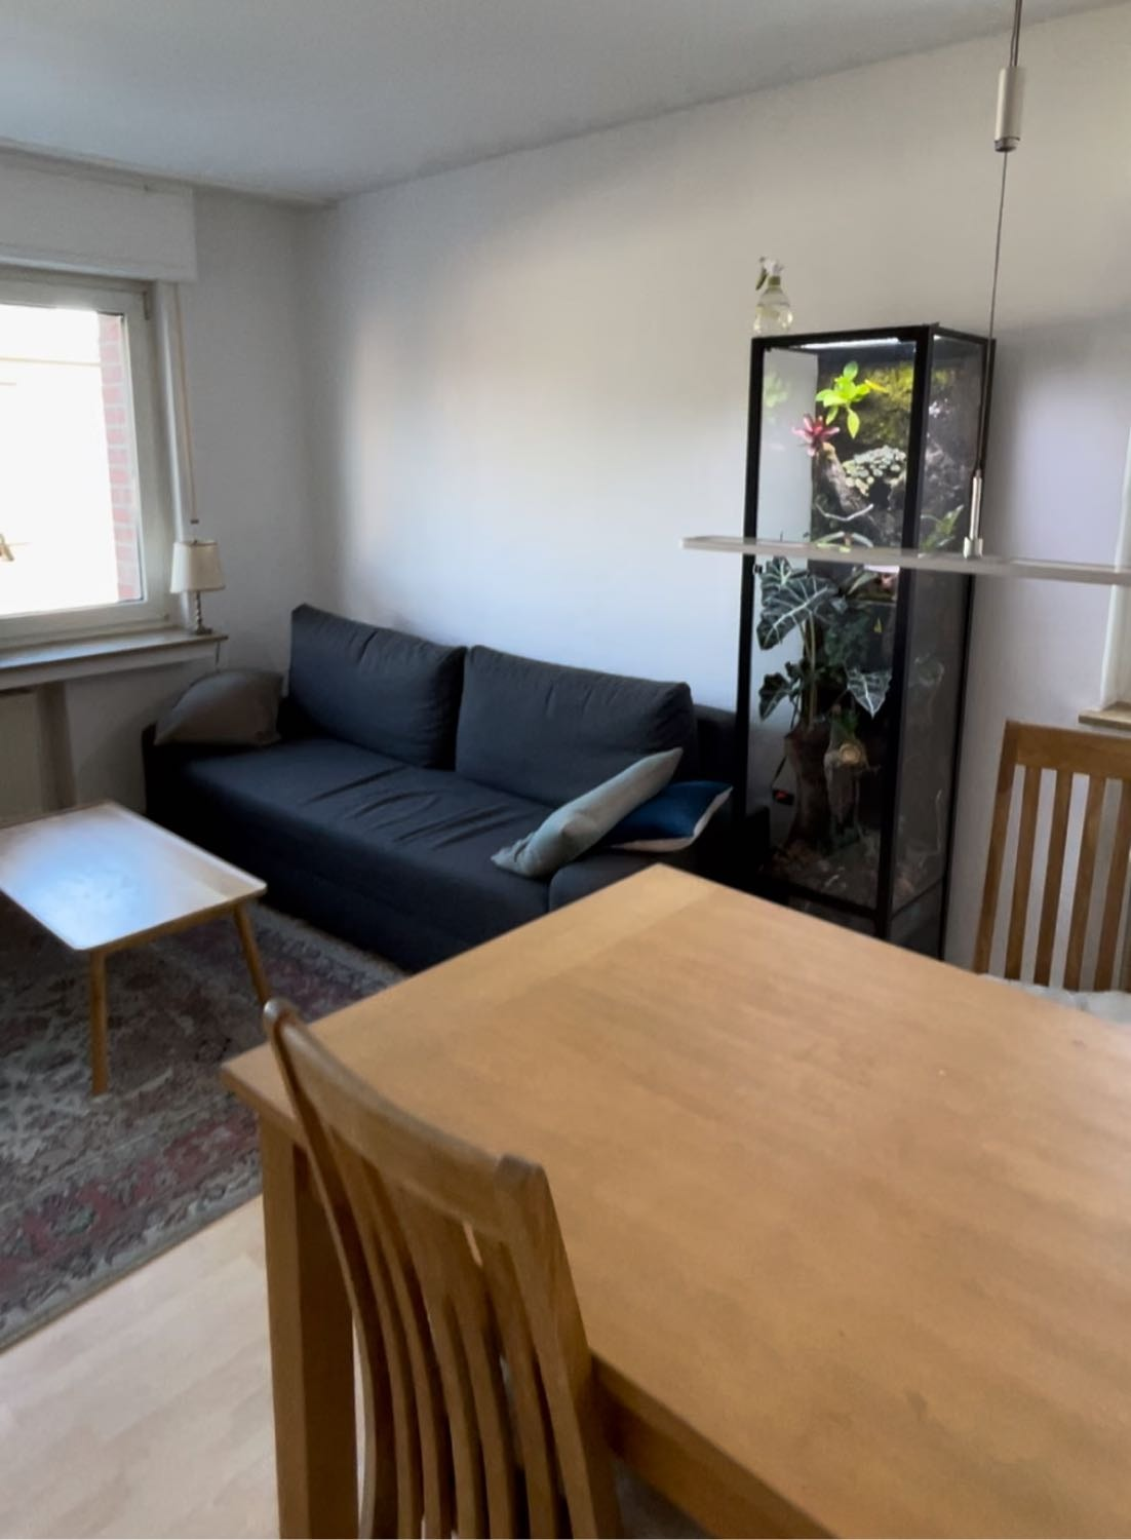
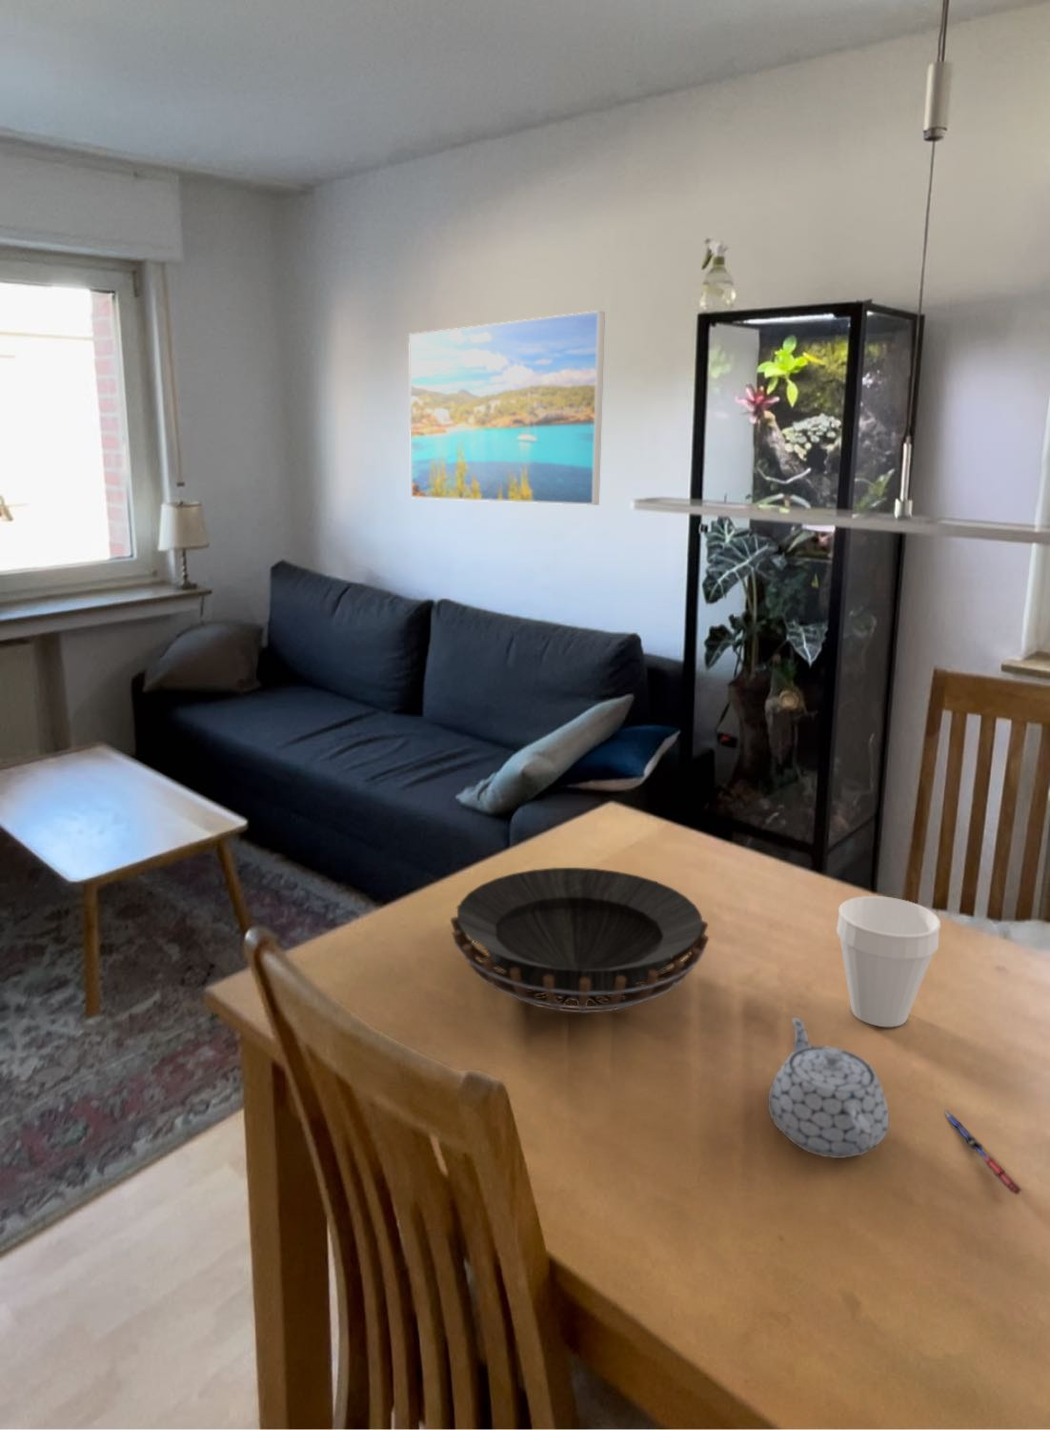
+ decorative bowl [450,867,710,1014]
+ cup [836,895,941,1028]
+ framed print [407,310,606,506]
+ pen [943,1109,1023,1196]
+ teapot [767,1016,890,1159]
